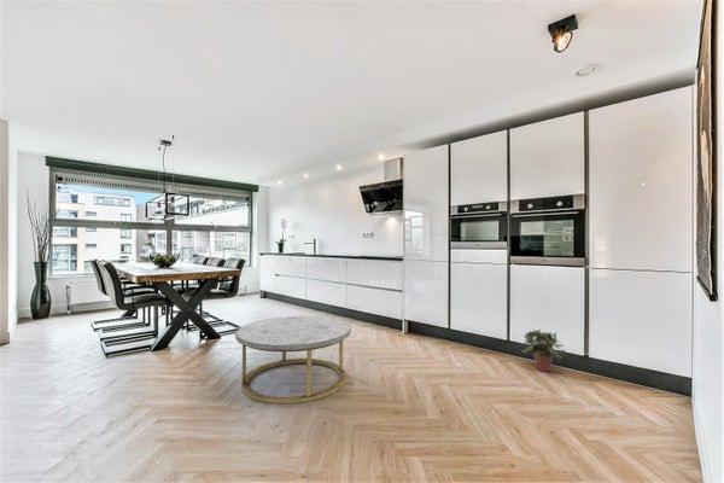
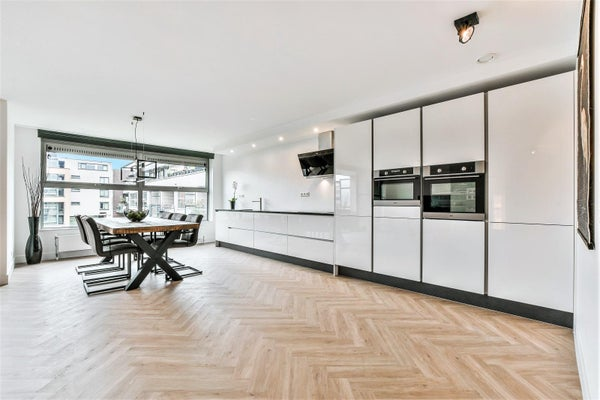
- coffee table [234,315,352,405]
- potted plant [520,328,567,373]
